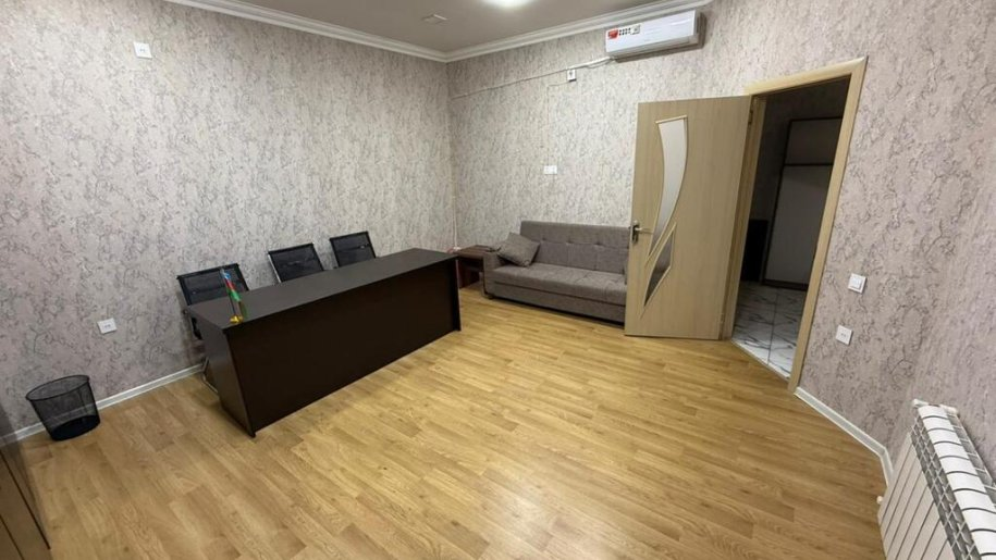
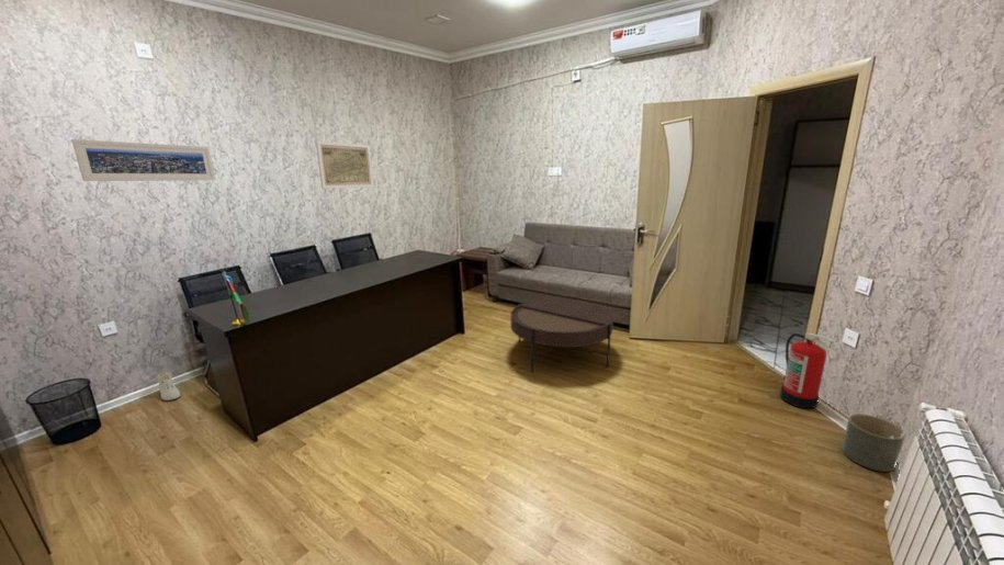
+ planter [842,413,906,473]
+ sneaker [156,371,181,402]
+ map [315,139,375,190]
+ fire extinguisher [779,332,837,409]
+ coffee table [509,297,614,374]
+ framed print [70,138,216,182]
